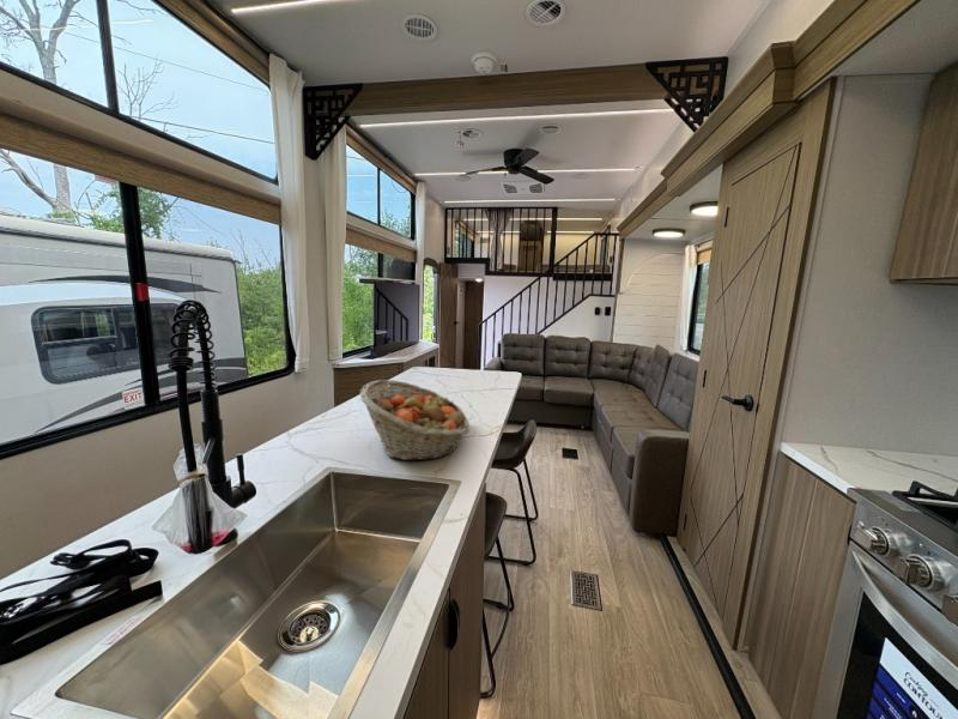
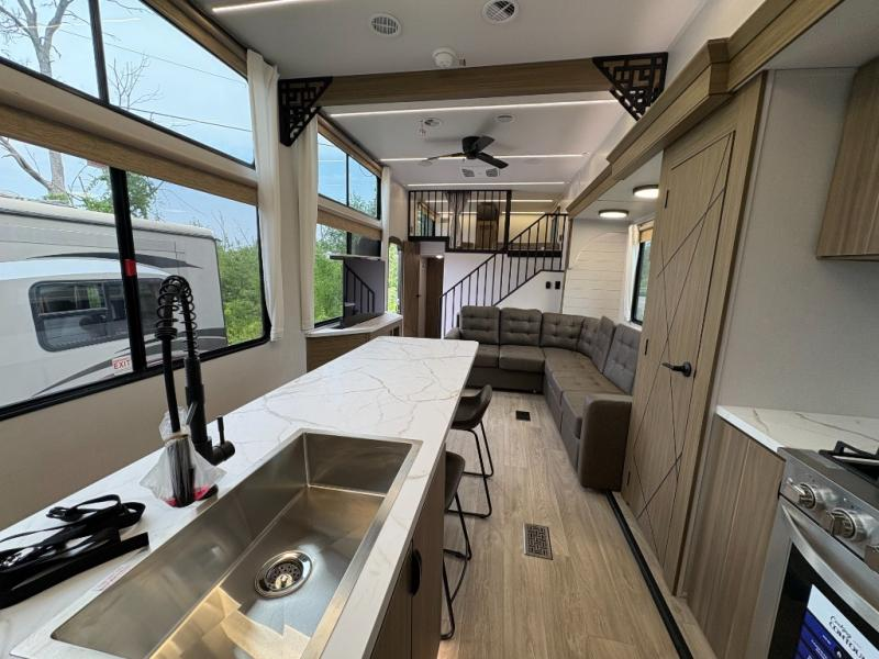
- fruit basket [359,379,471,461]
